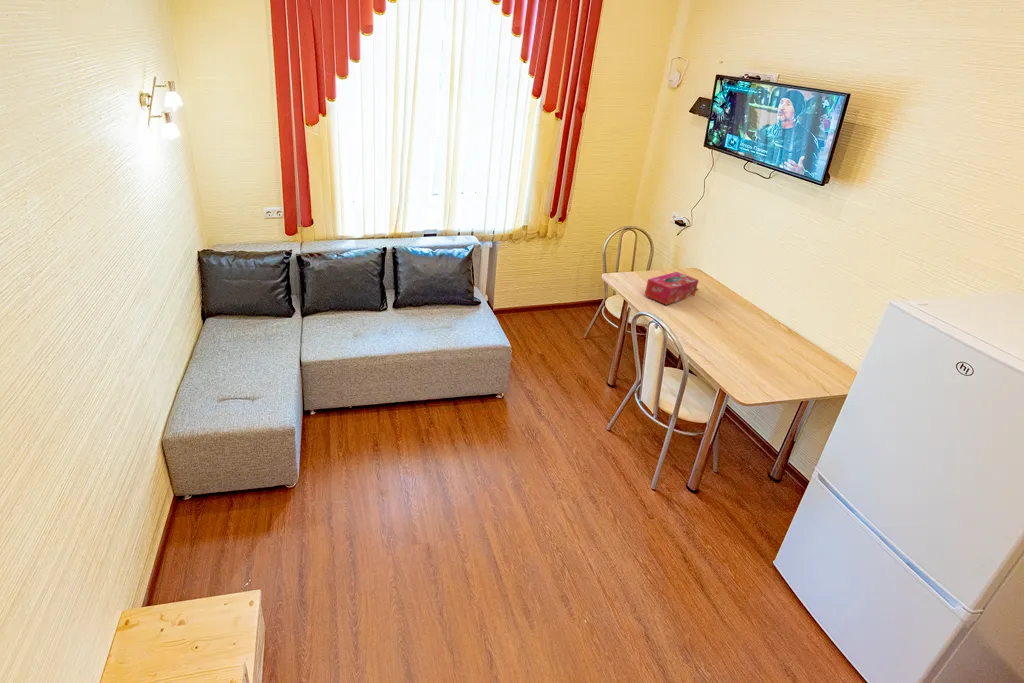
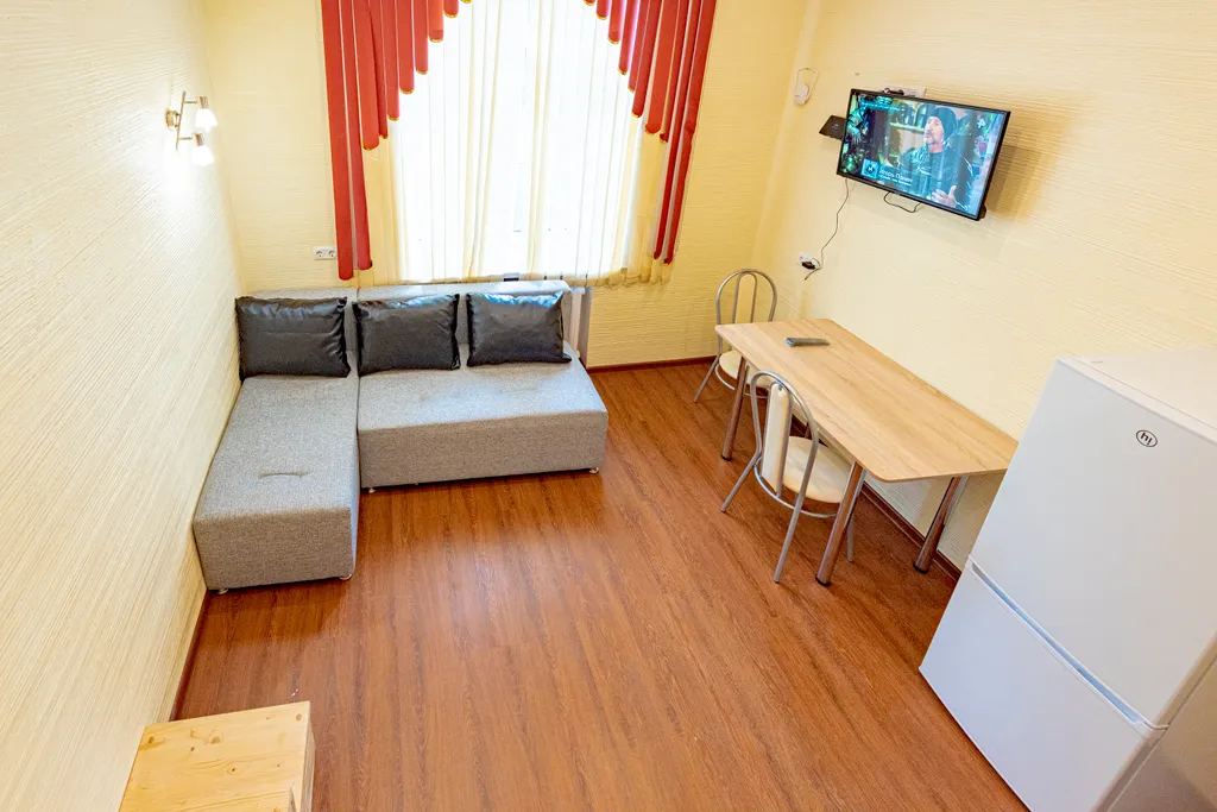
- tissue box [644,271,700,306]
